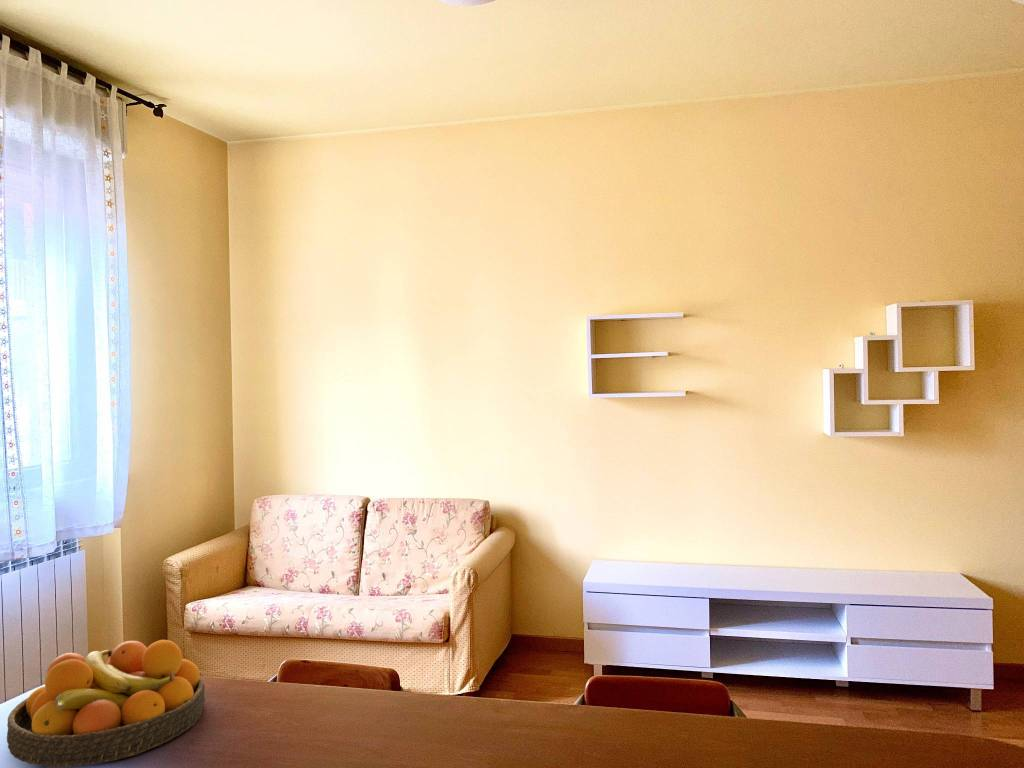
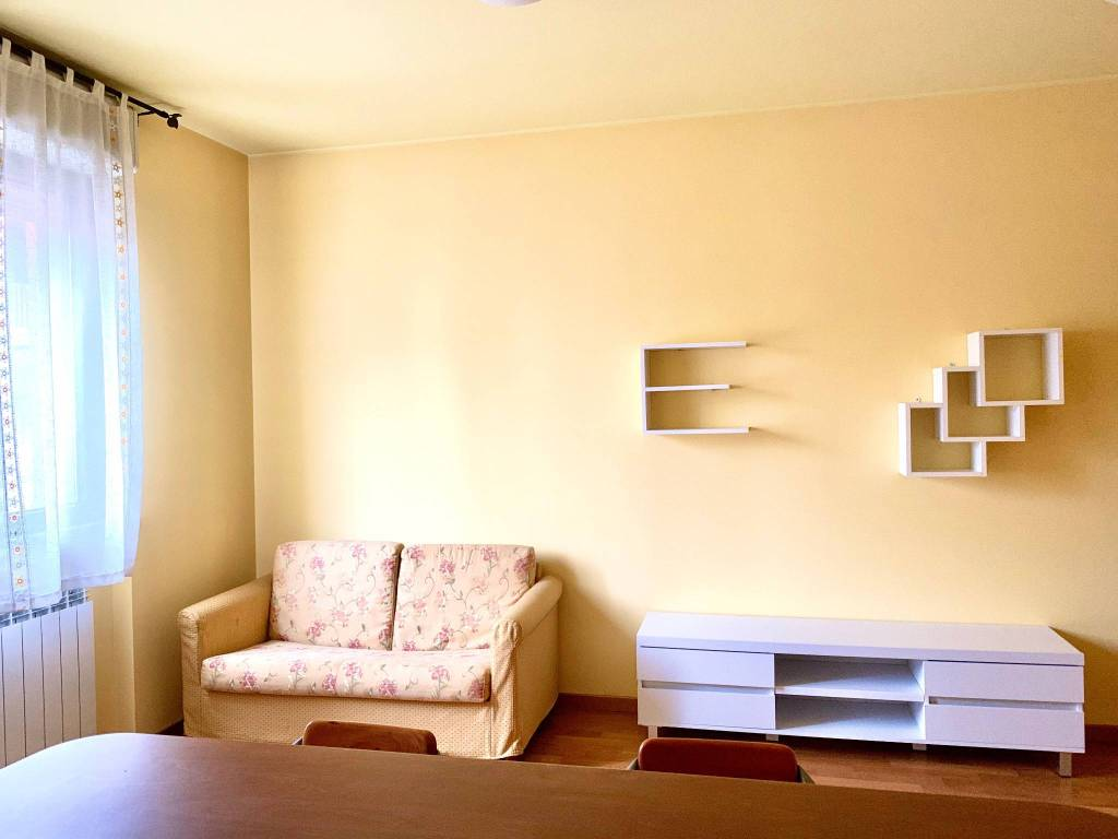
- fruit bowl [6,639,206,768]
